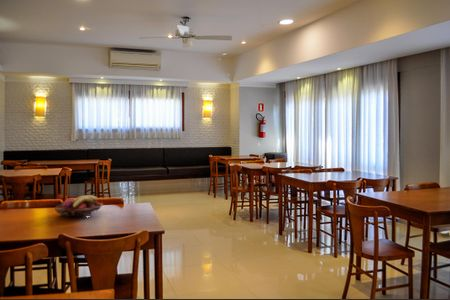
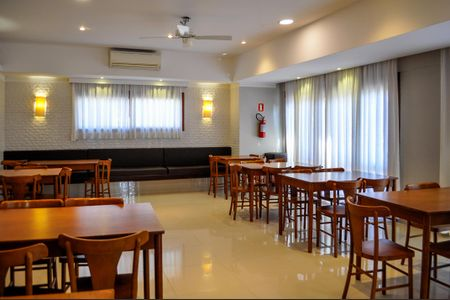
- fruit basket [54,194,104,218]
